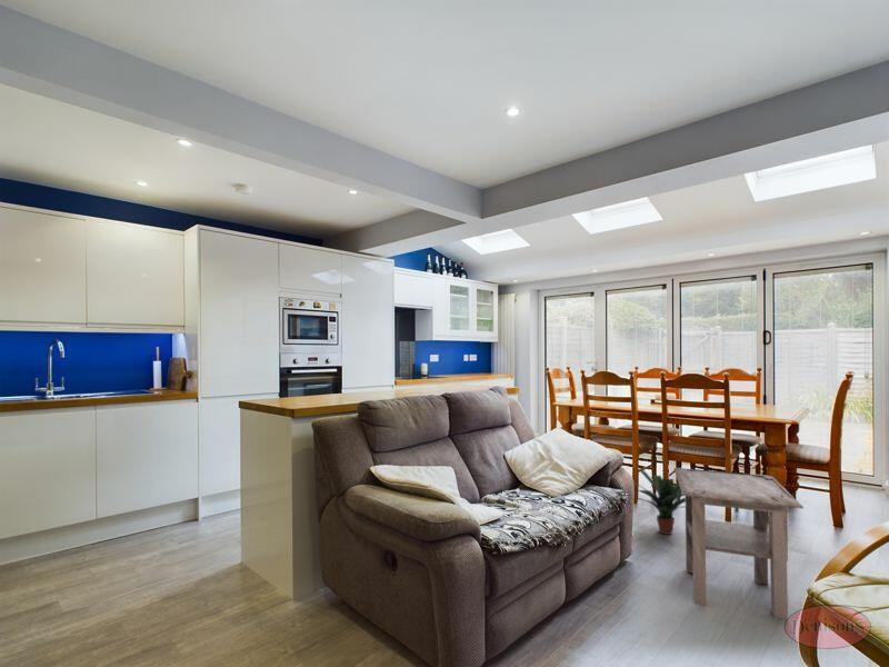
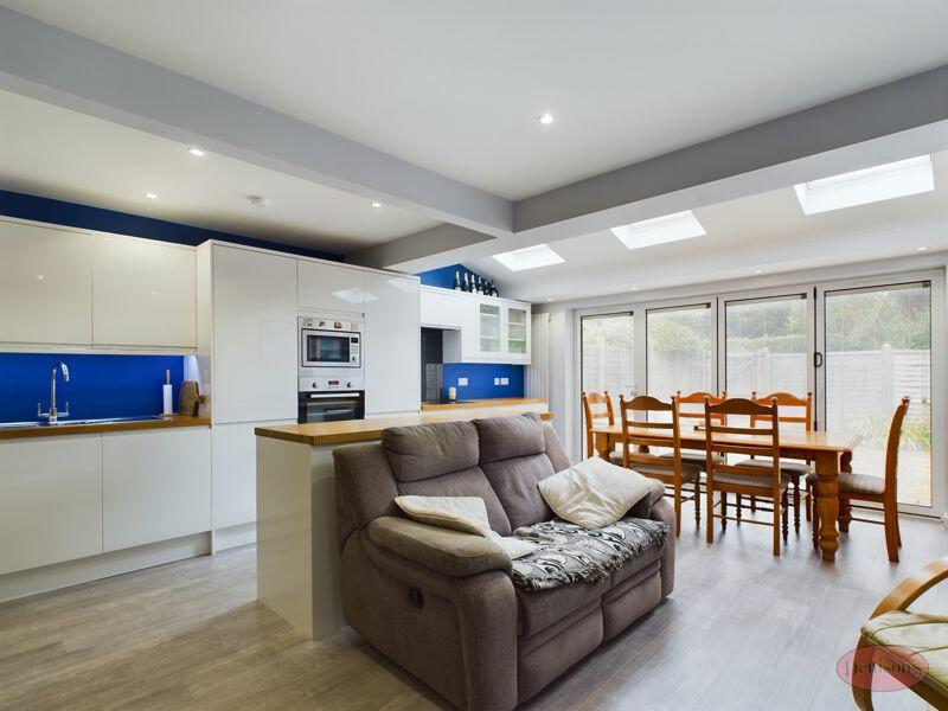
- potted plant [631,468,686,536]
- side table [673,467,805,620]
